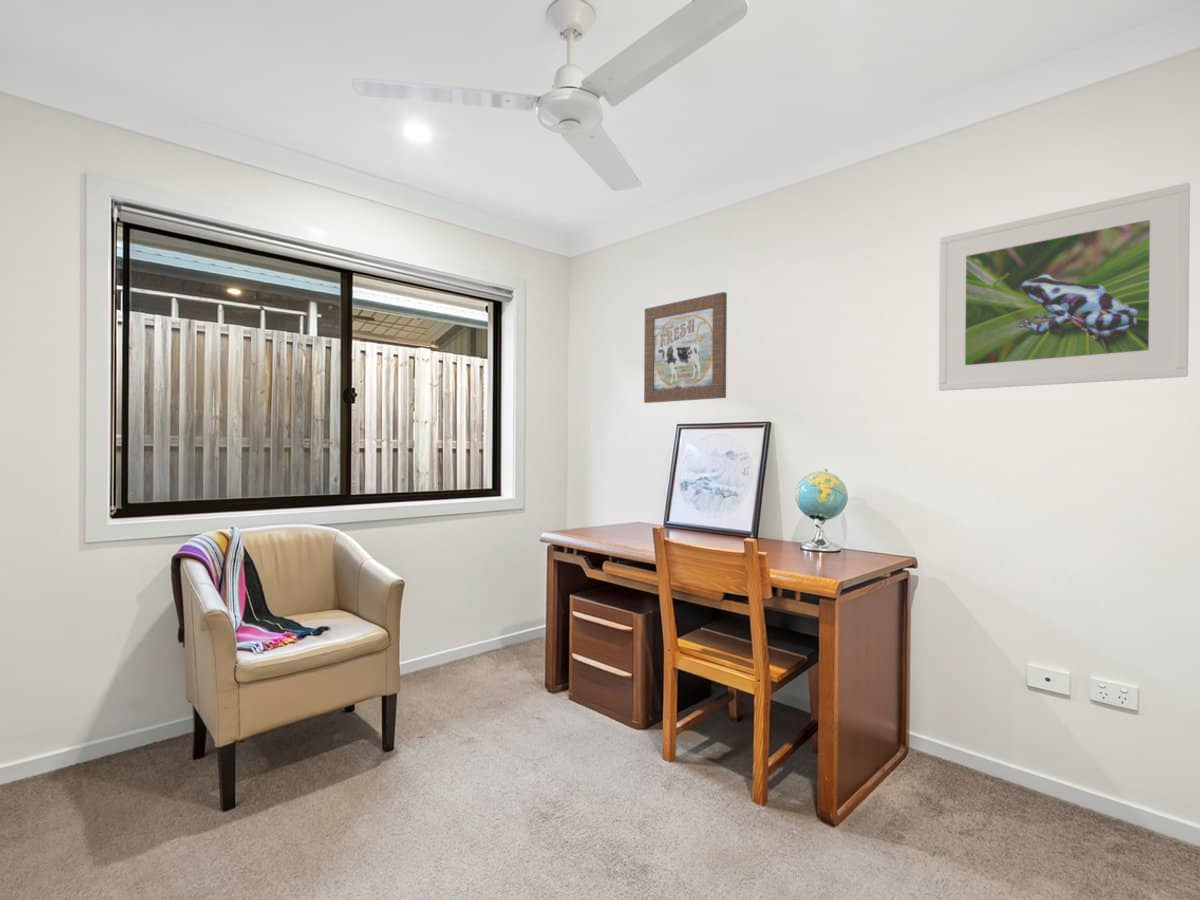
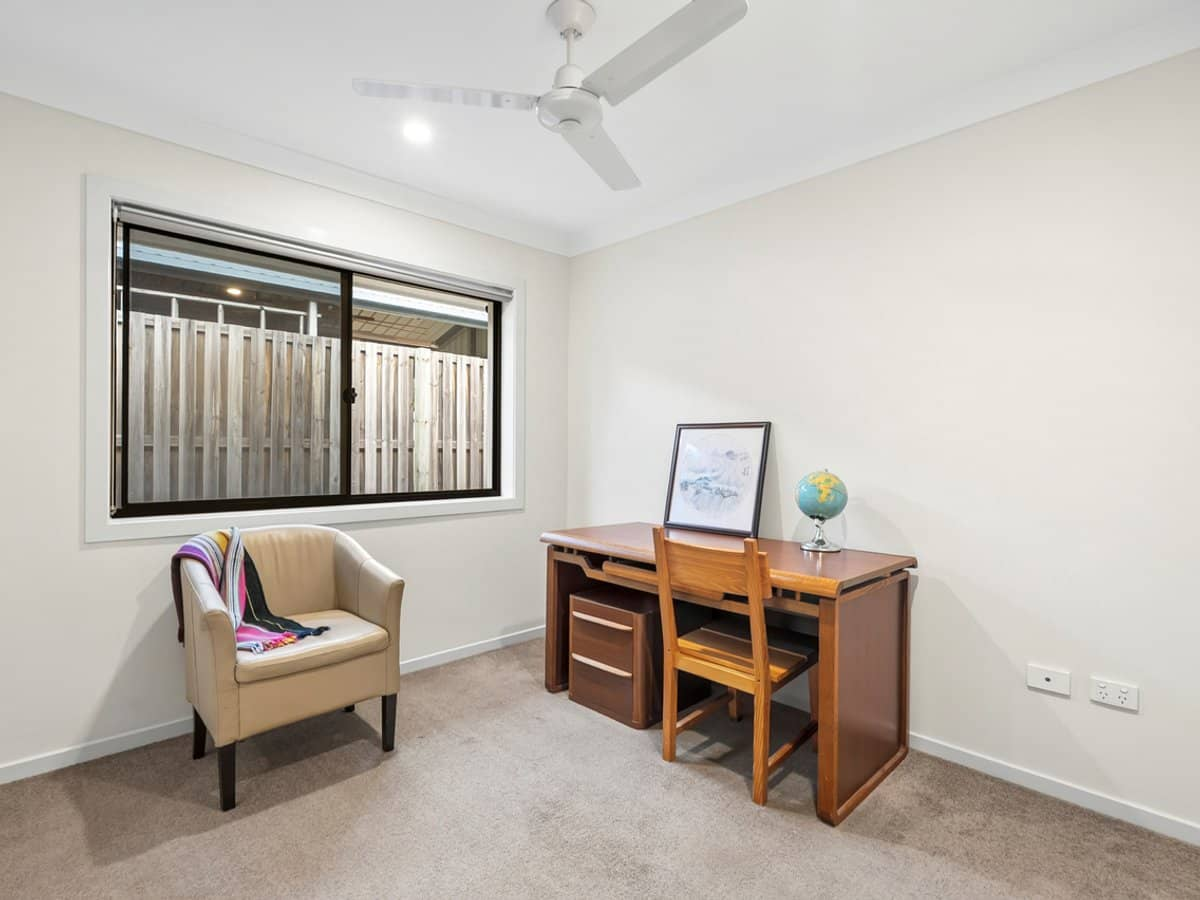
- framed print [938,182,1191,392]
- wall art [643,291,728,404]
